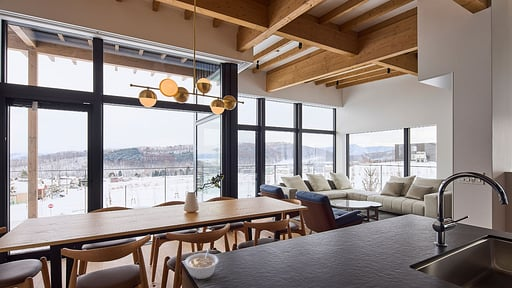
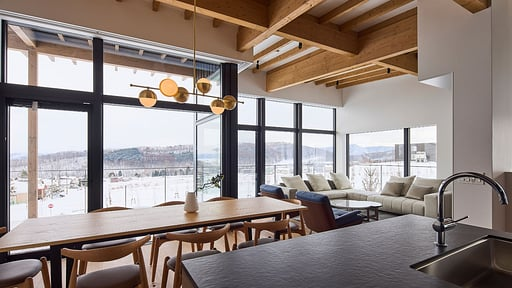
- legume [184,247,219,280]
